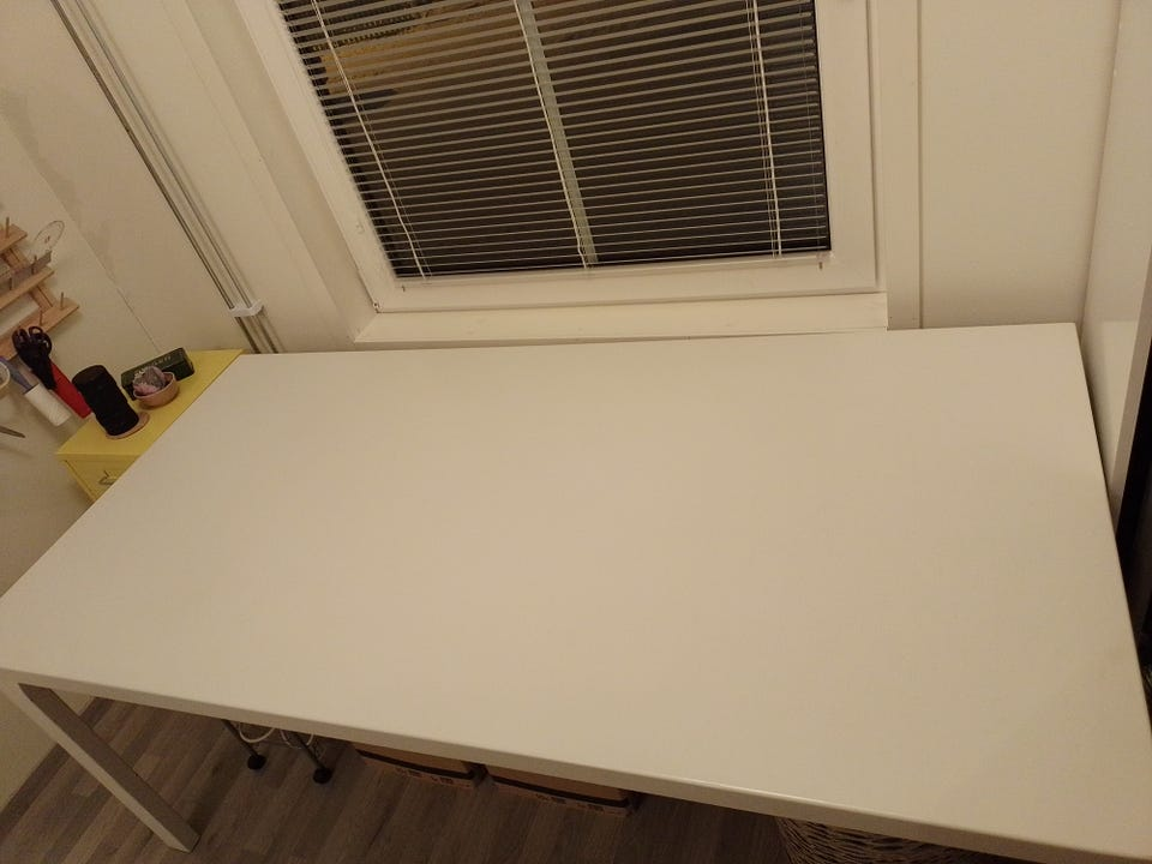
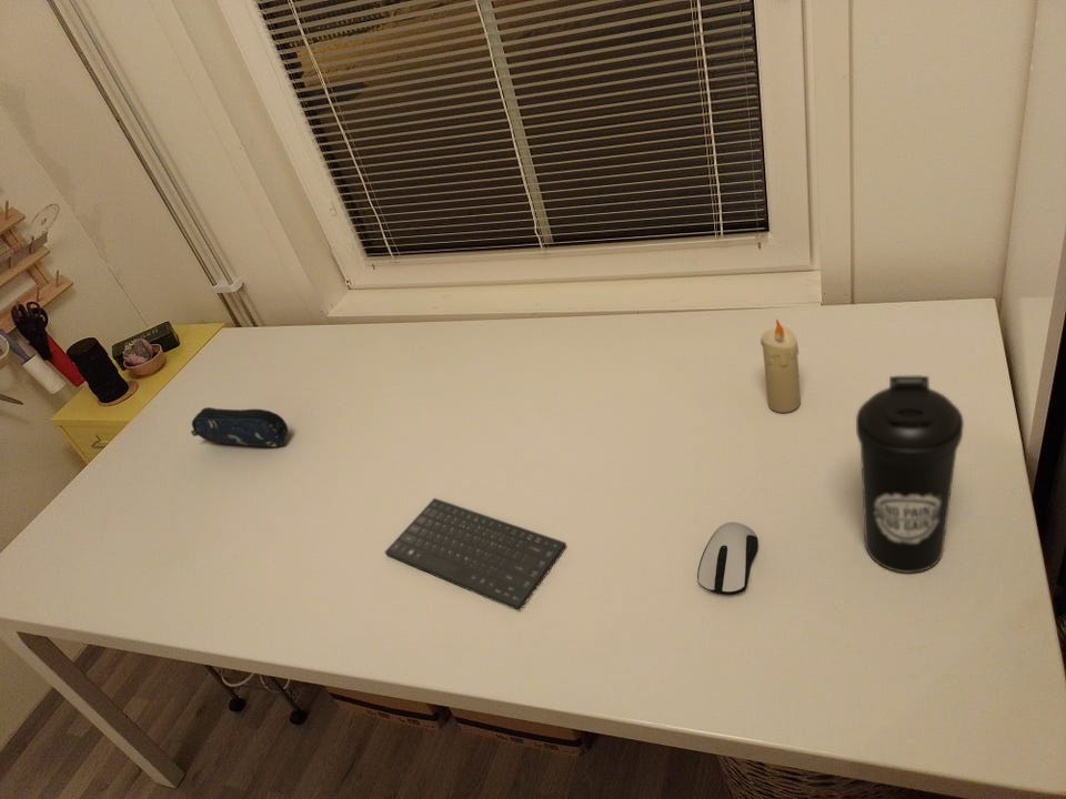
+ candle [760,318,802,414]
+ water bottle [855,375,965,574]
+ pencil case [190,406,289,448]
+ computer mouse [696,522,760,596]
+ keyboard [383,497,567,611]
